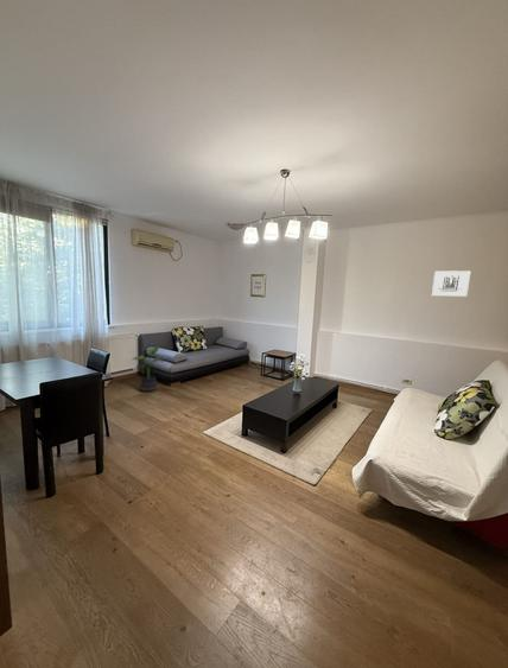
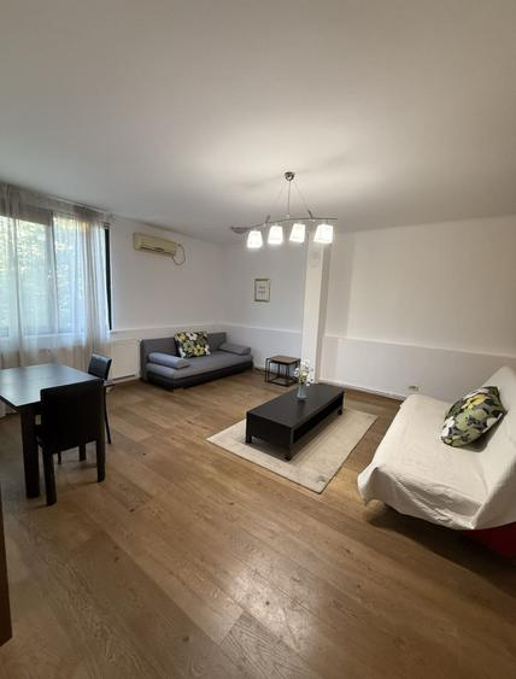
- potted plant [132,344,165,393]
- wall art [431,269,471,298]
